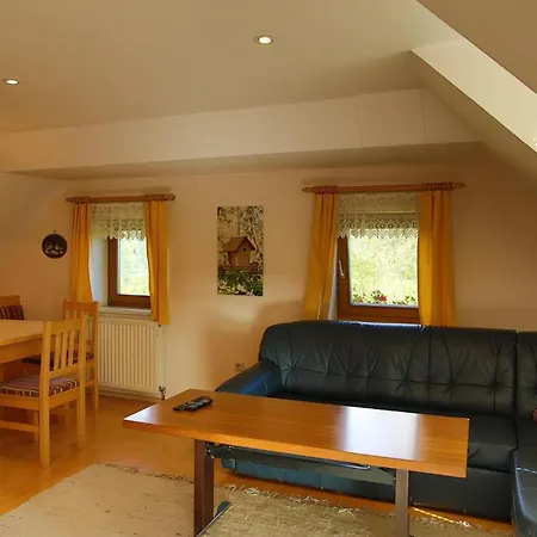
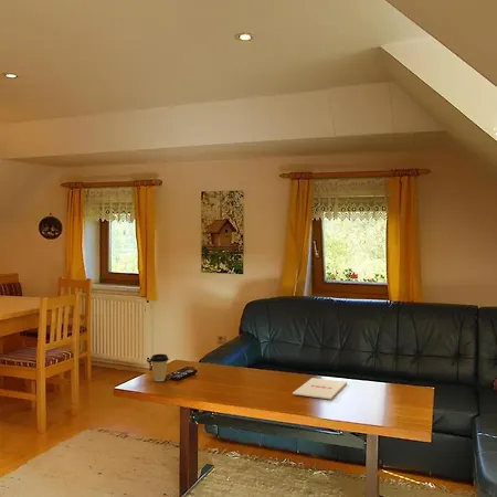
+ coffee cup [149,353,170,382]
+ magazine [292,377,348,400]
